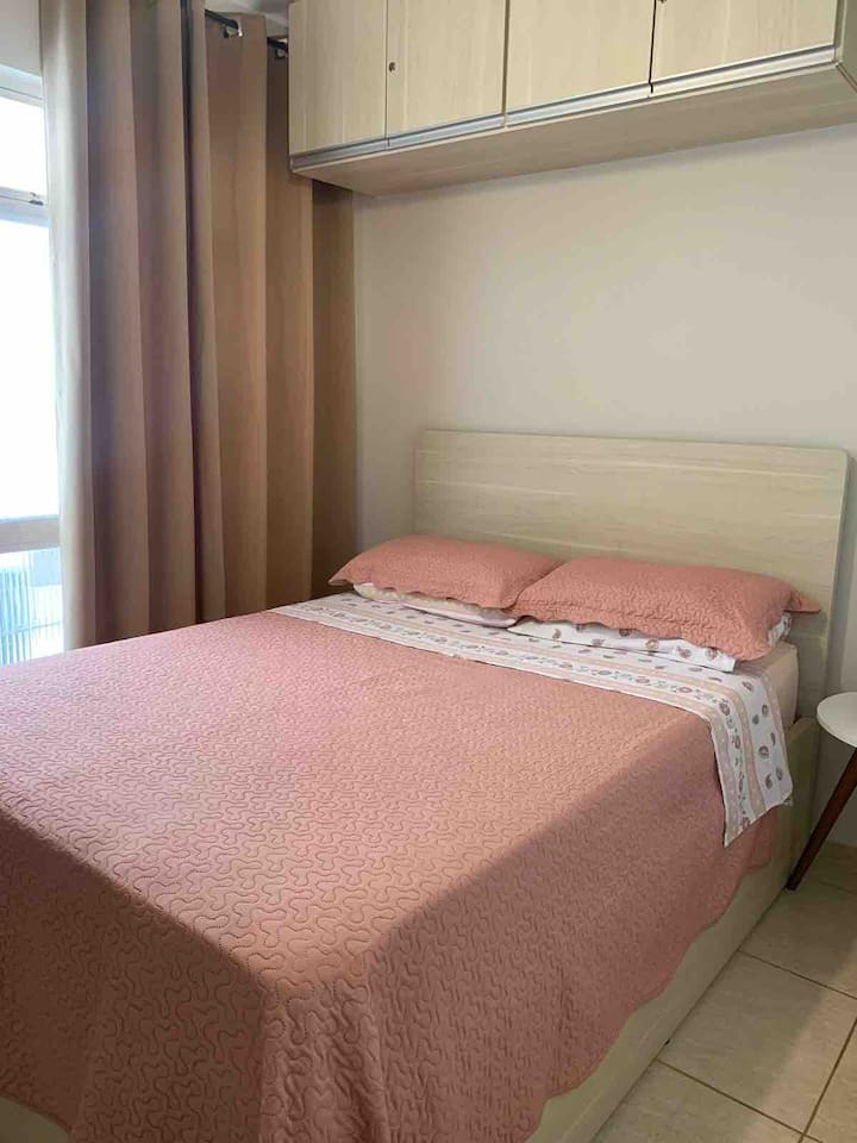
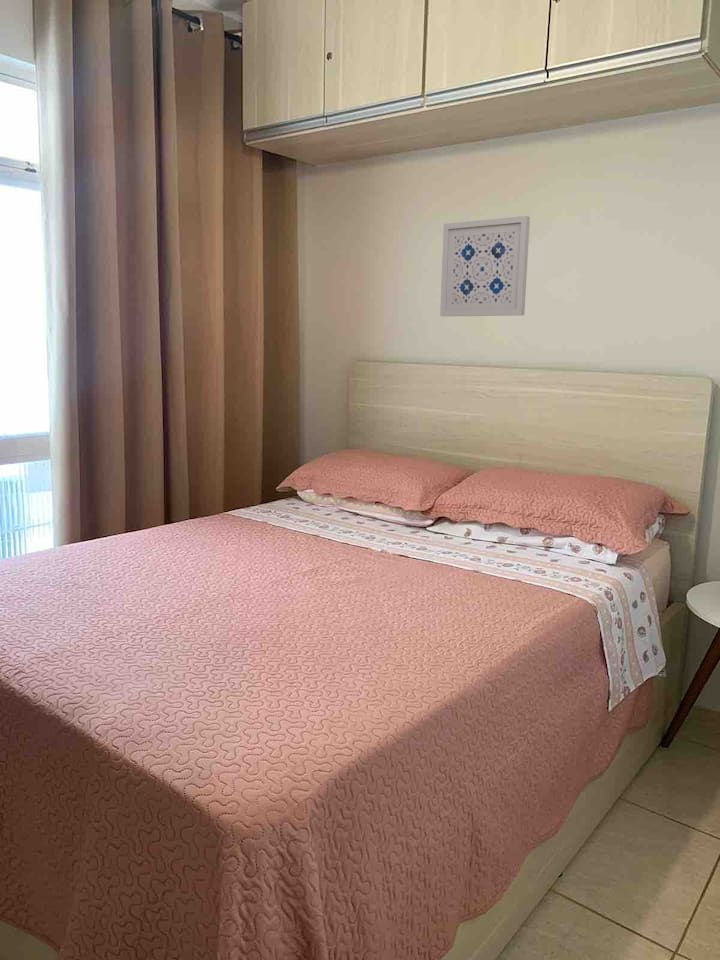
+ wall art [439,215,531,317]
